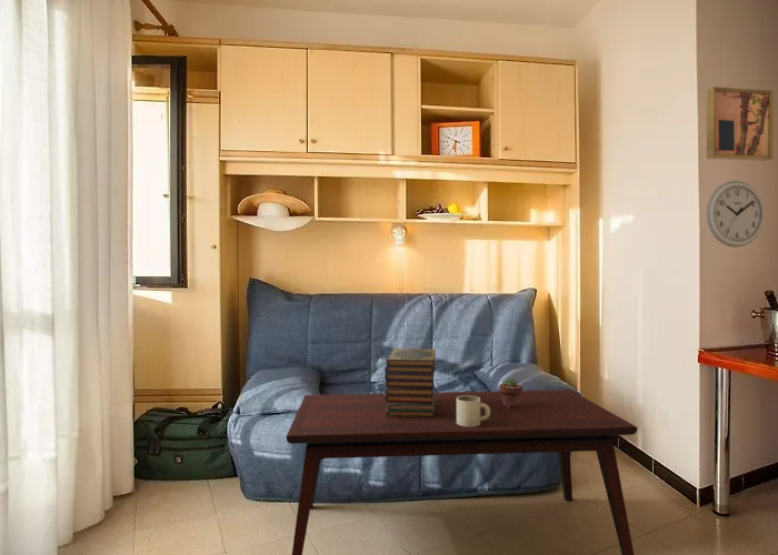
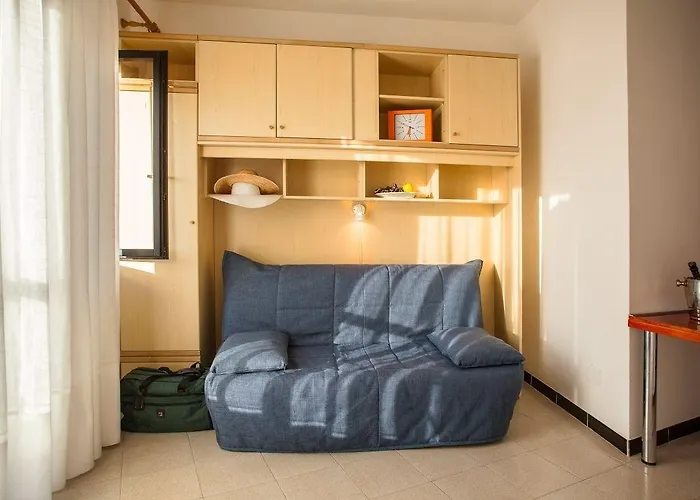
- mug [457,395,490,426]
- wall clock [705,180,766,249]
- coffee table [286,389,638,555]
- wall art [706,85,775,162]
- book stack [383,347,437,418]
- potted succulent [498,375,523,408]
